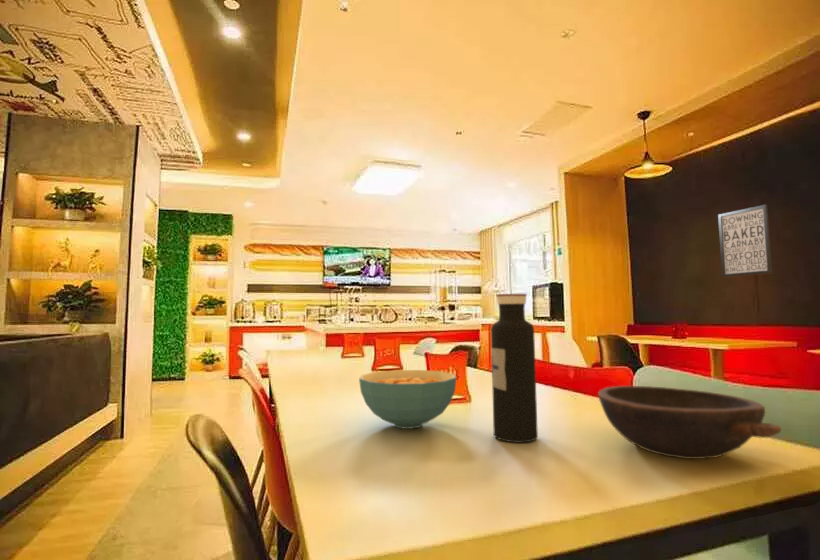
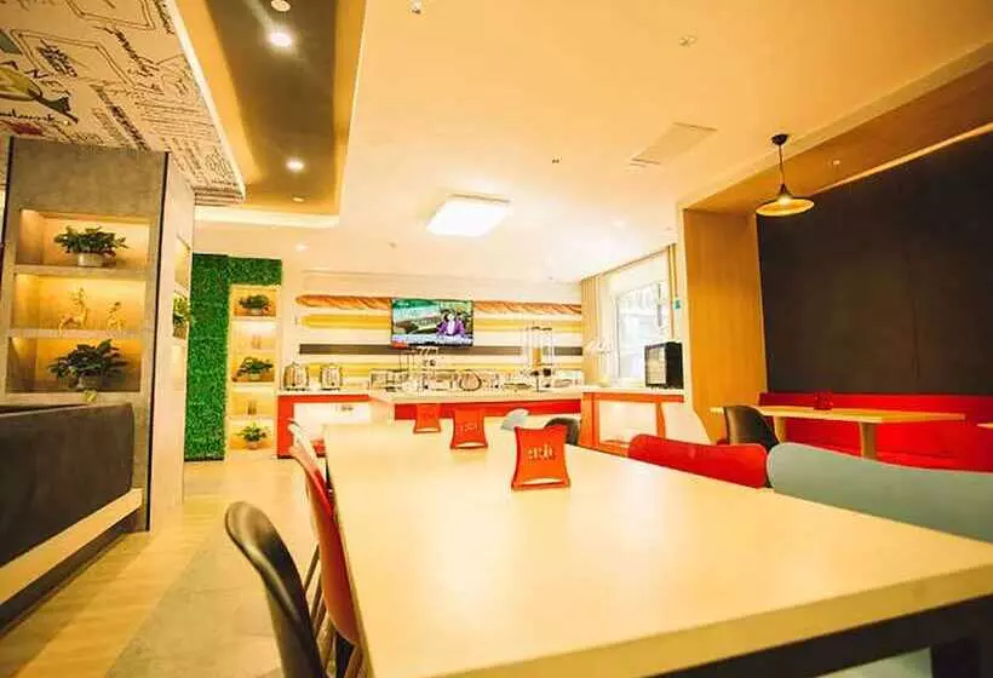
- wall art [717,203,773,278]
- bowl [597,385,783,460]
- water bottle [490,293,539,443]
- cereal bowl [358,369,457,430]
